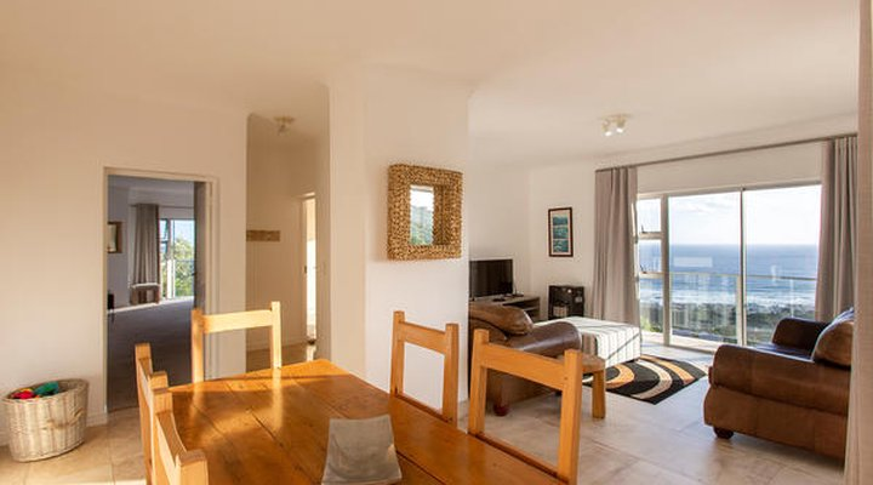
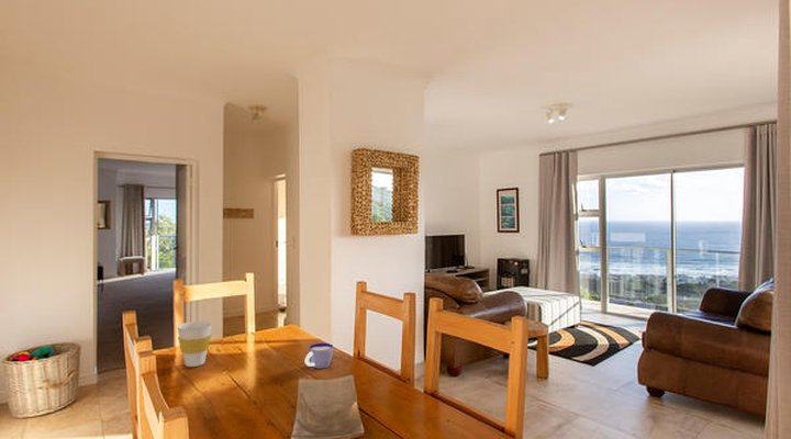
+ cup [176,320,213,368]
+ cup [304,342,334,370]
